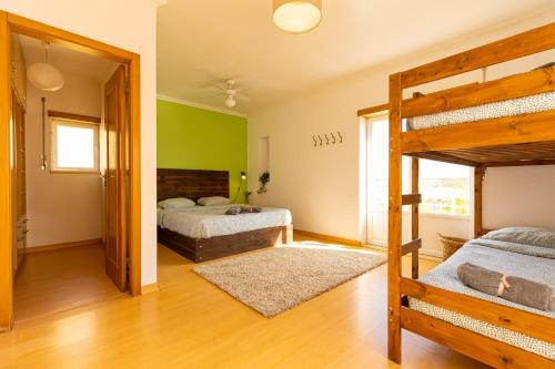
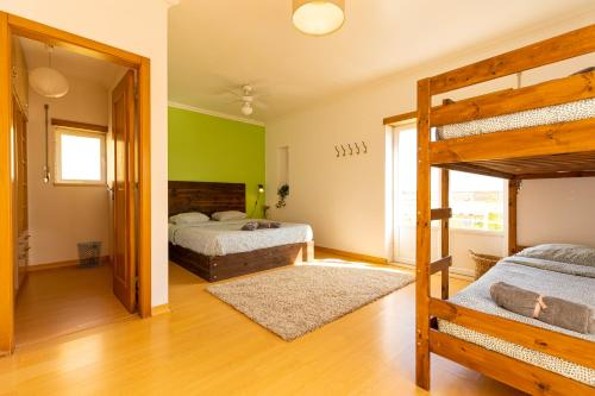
+ waste bin [75,240,104,269]
